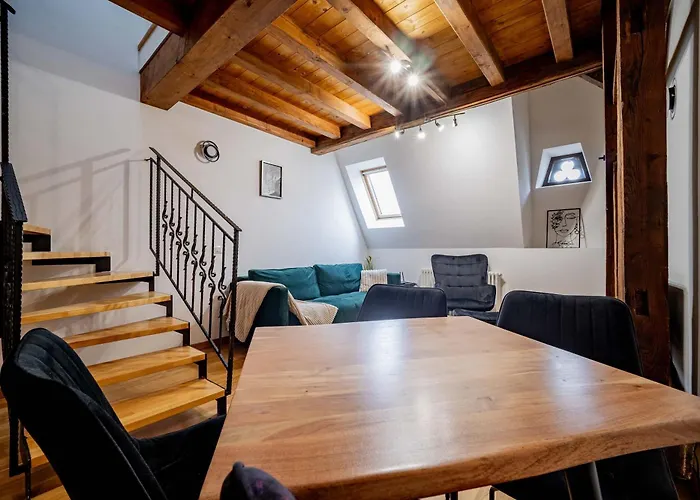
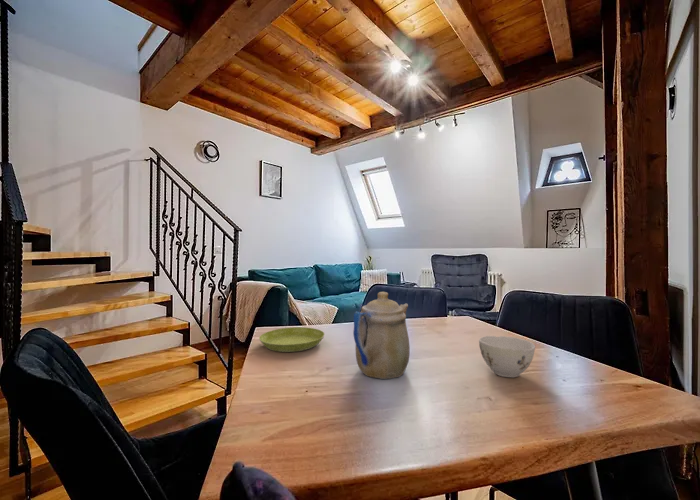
+ saucer [258,326,326,353]
+ teacup [478,335,536,378]
+ teapot [352,291,411,380]
